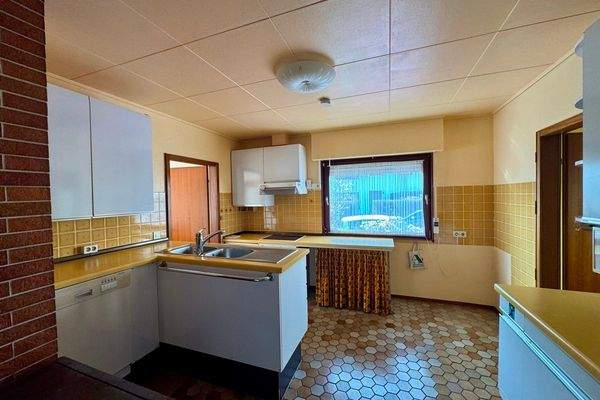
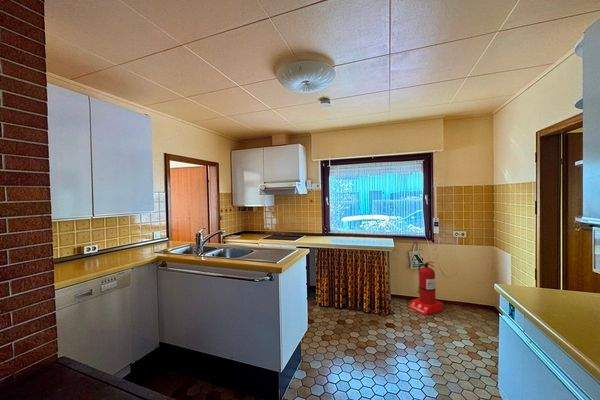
+ fire extinguisher [408,261,444,316]
